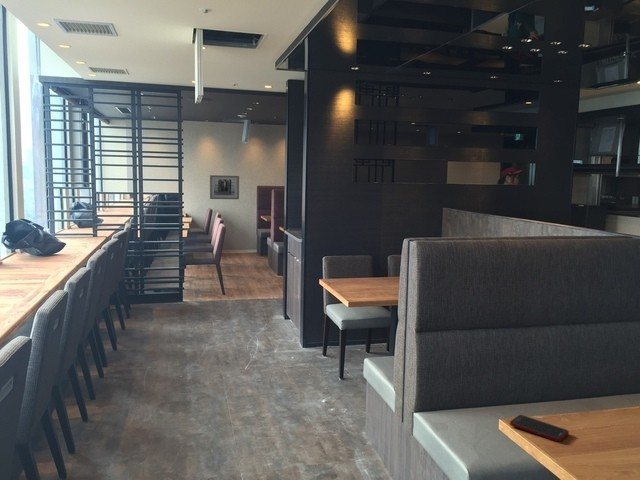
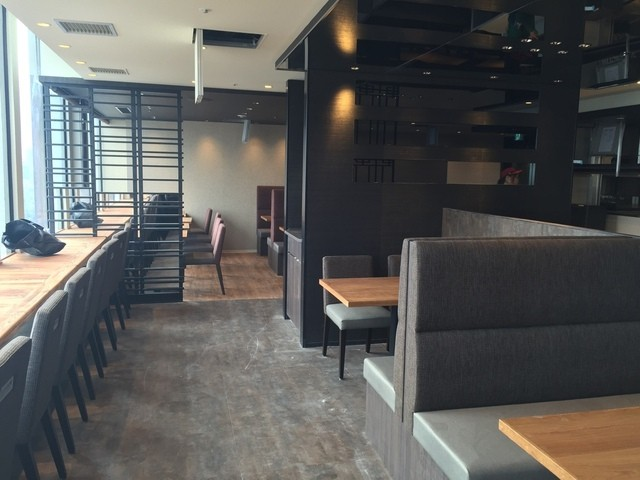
- wall art [209,174,240,200]
- cell phone [509,414,570,443]
